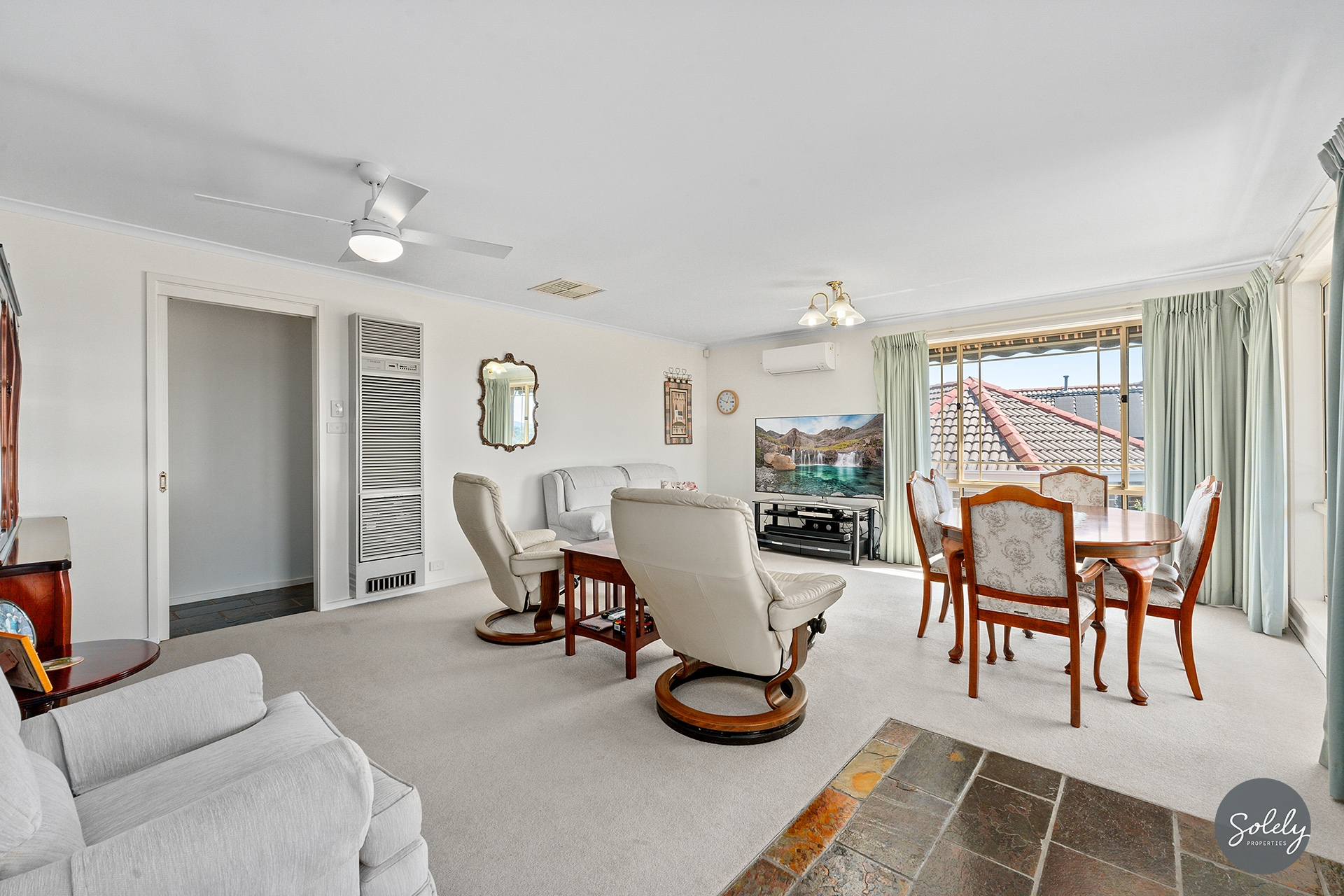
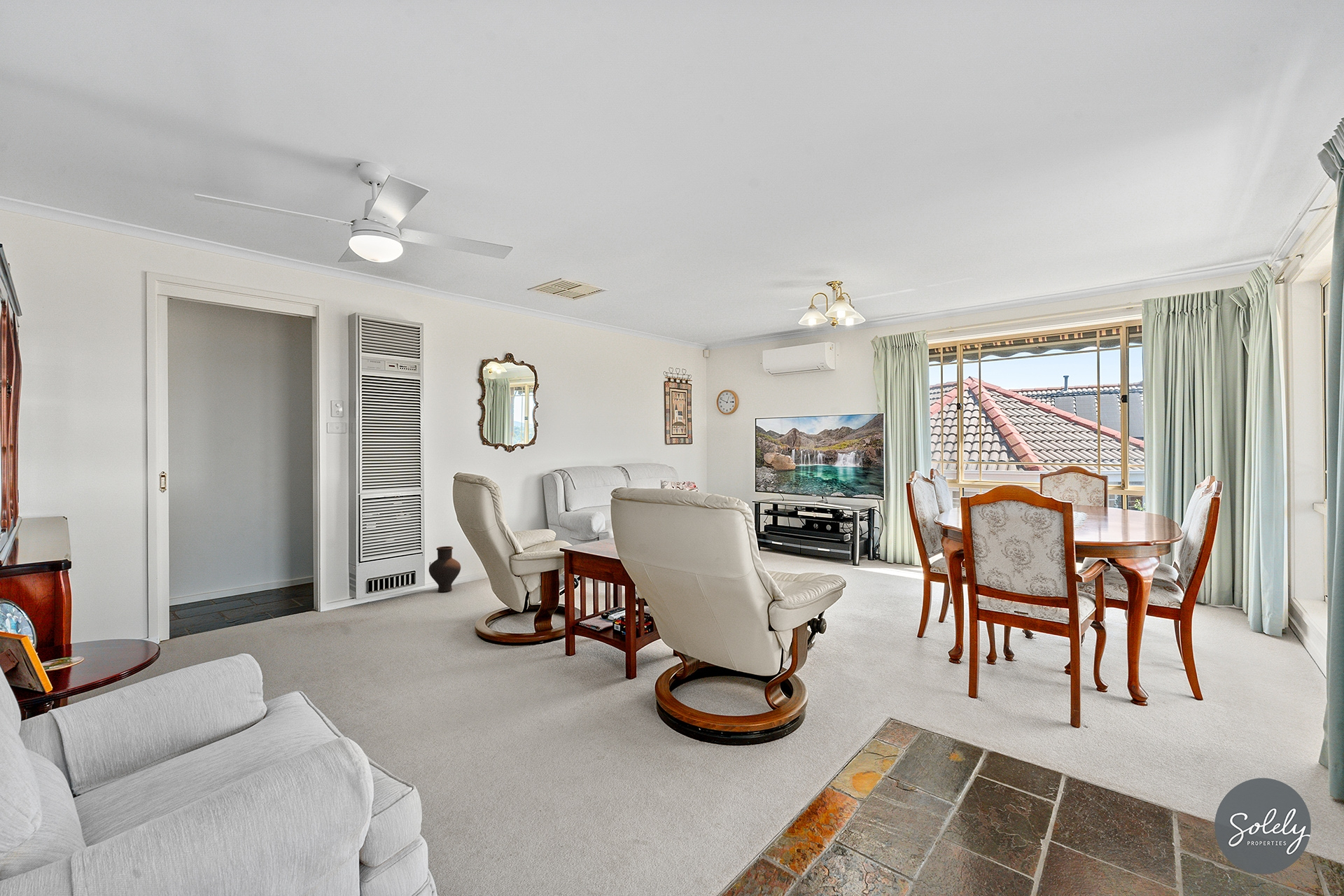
+ vase [428,546,461,593]
